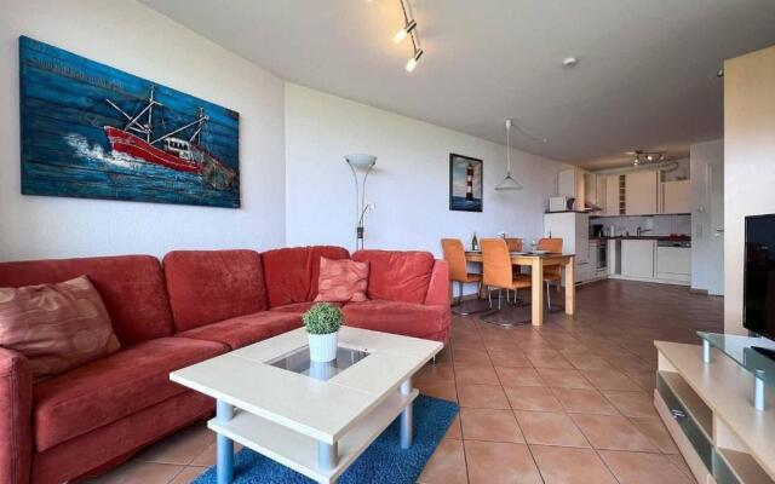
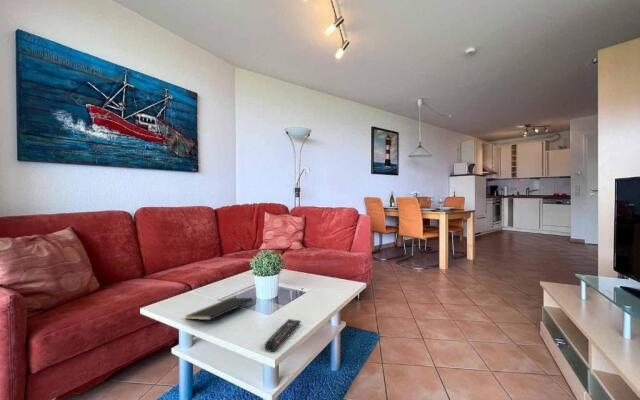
+ notepad [185,297,254,321]
+ remote control [264,318,302,353]
